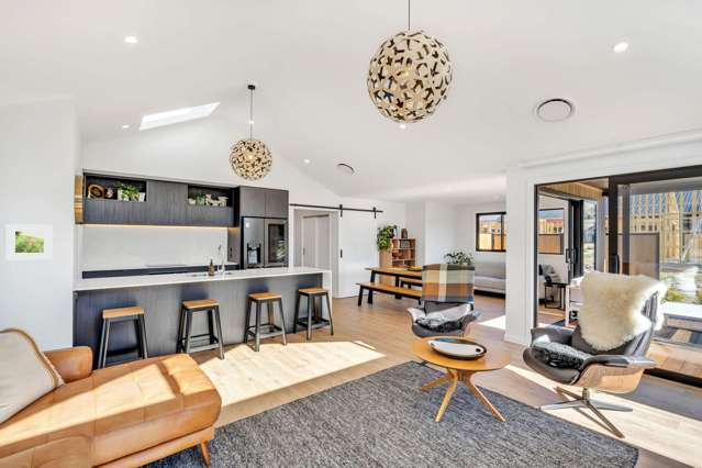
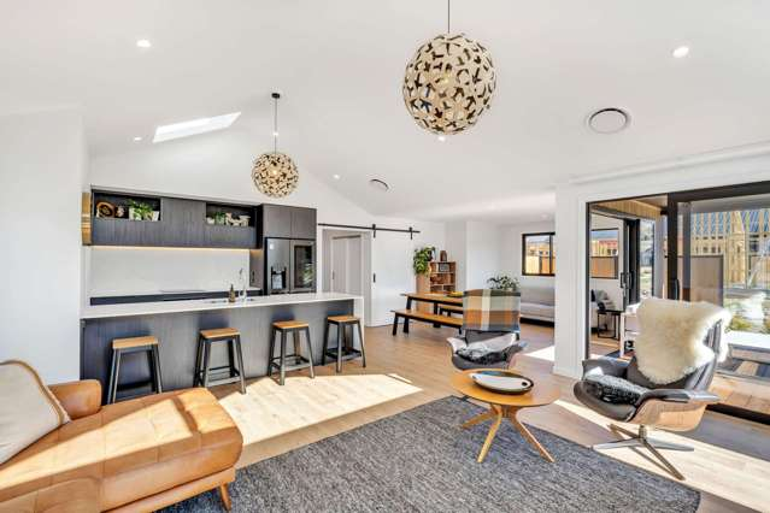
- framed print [4,223,54,261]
